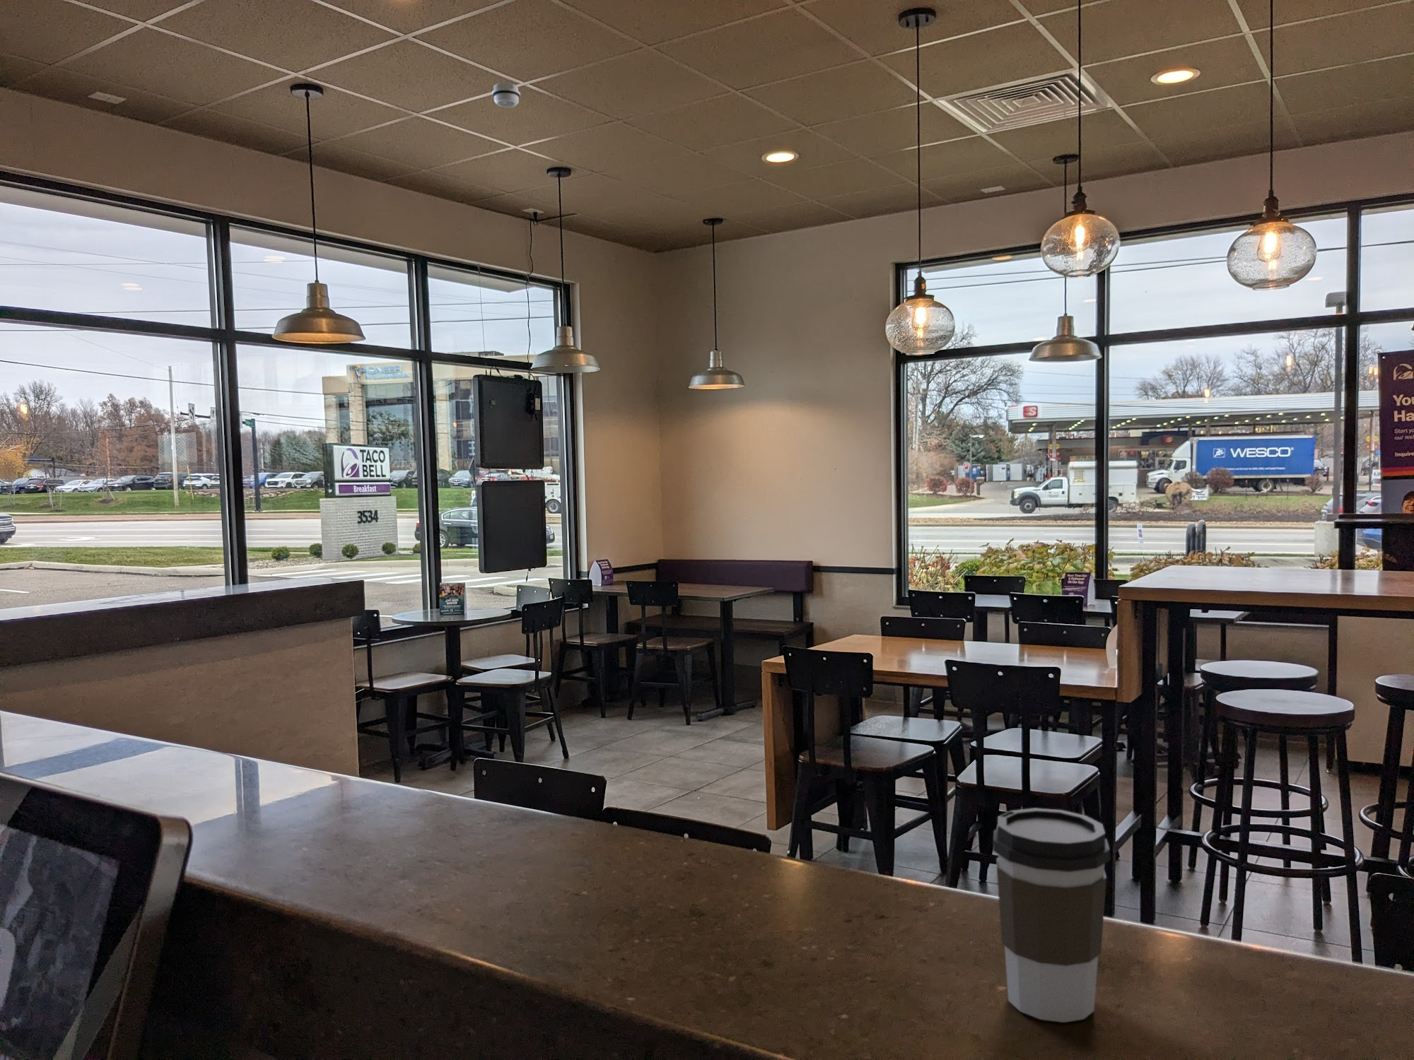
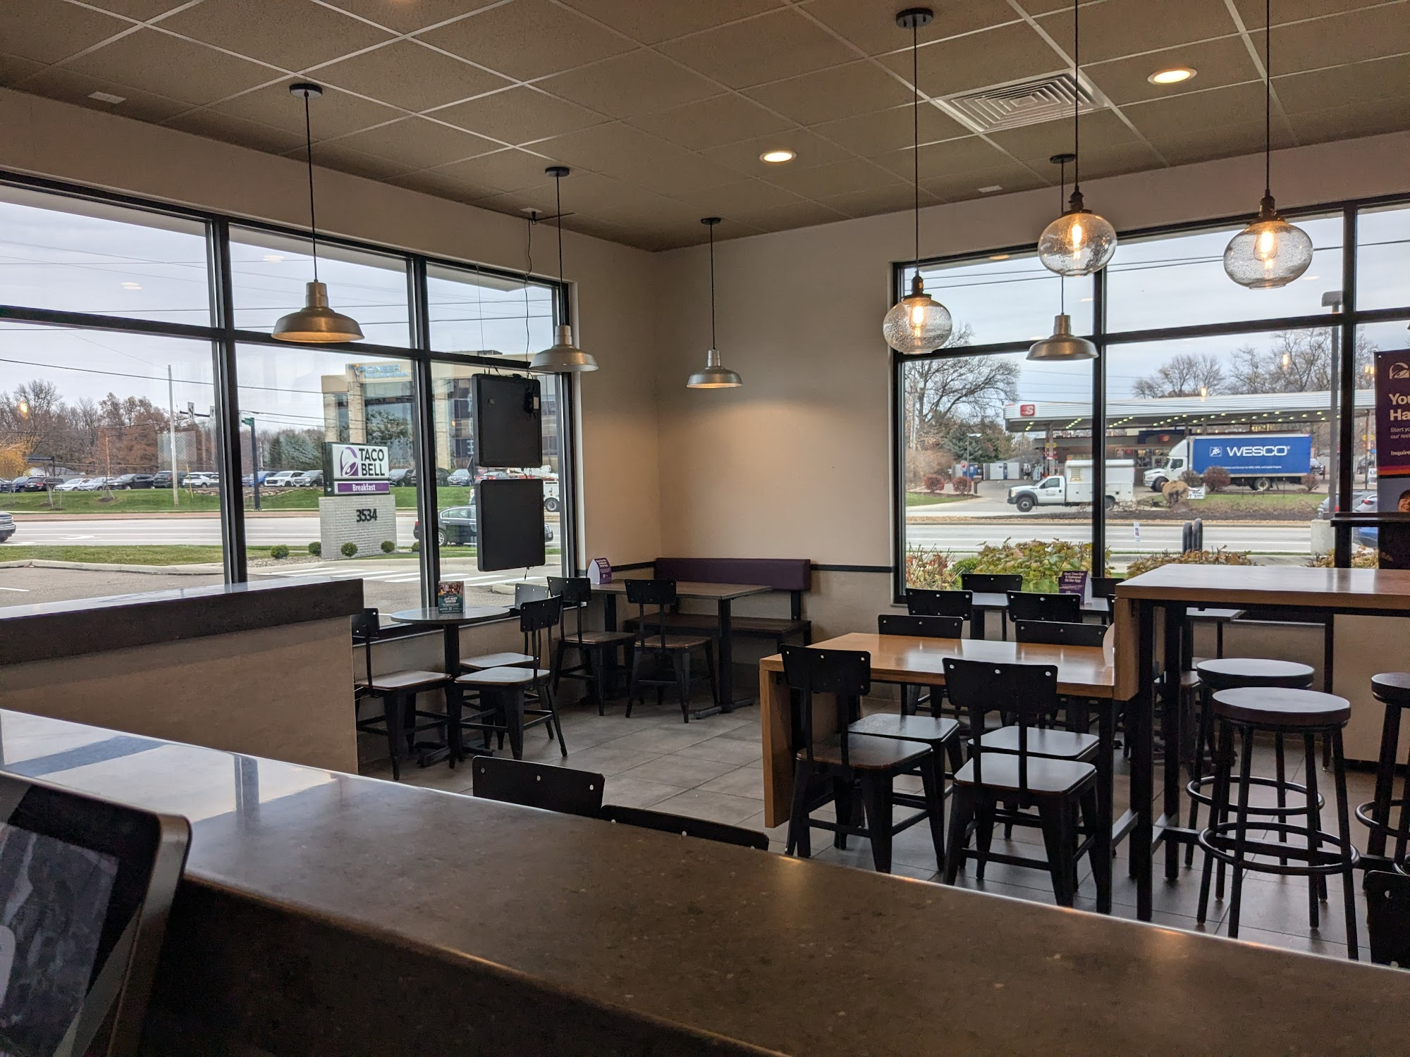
- coffee cup [992,807,1111,1023]
- smoke detector [491,82,521,108]
